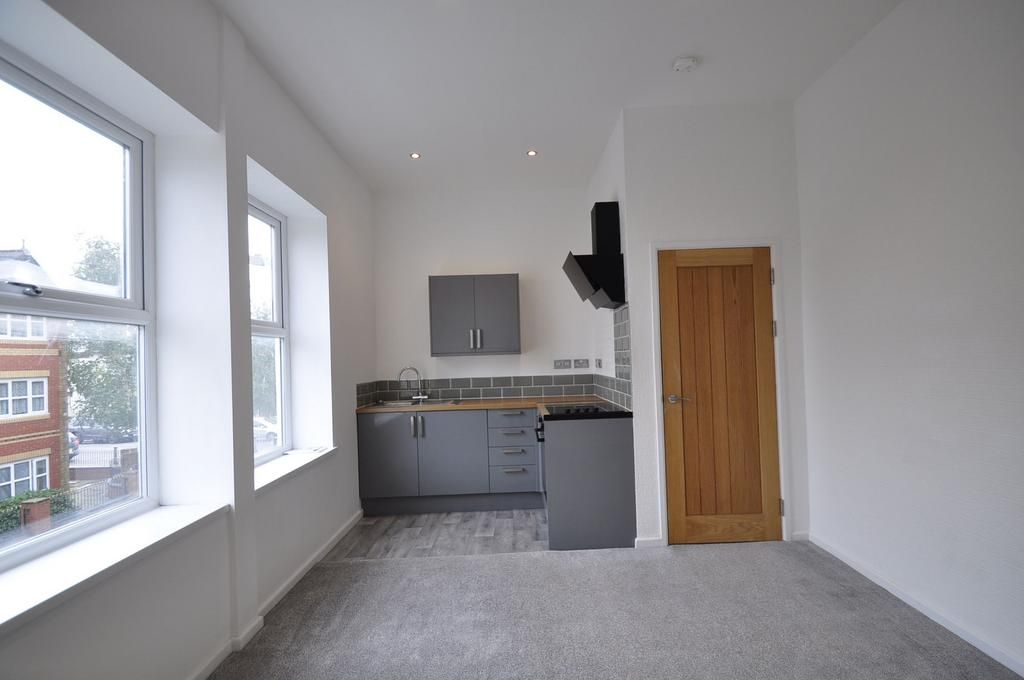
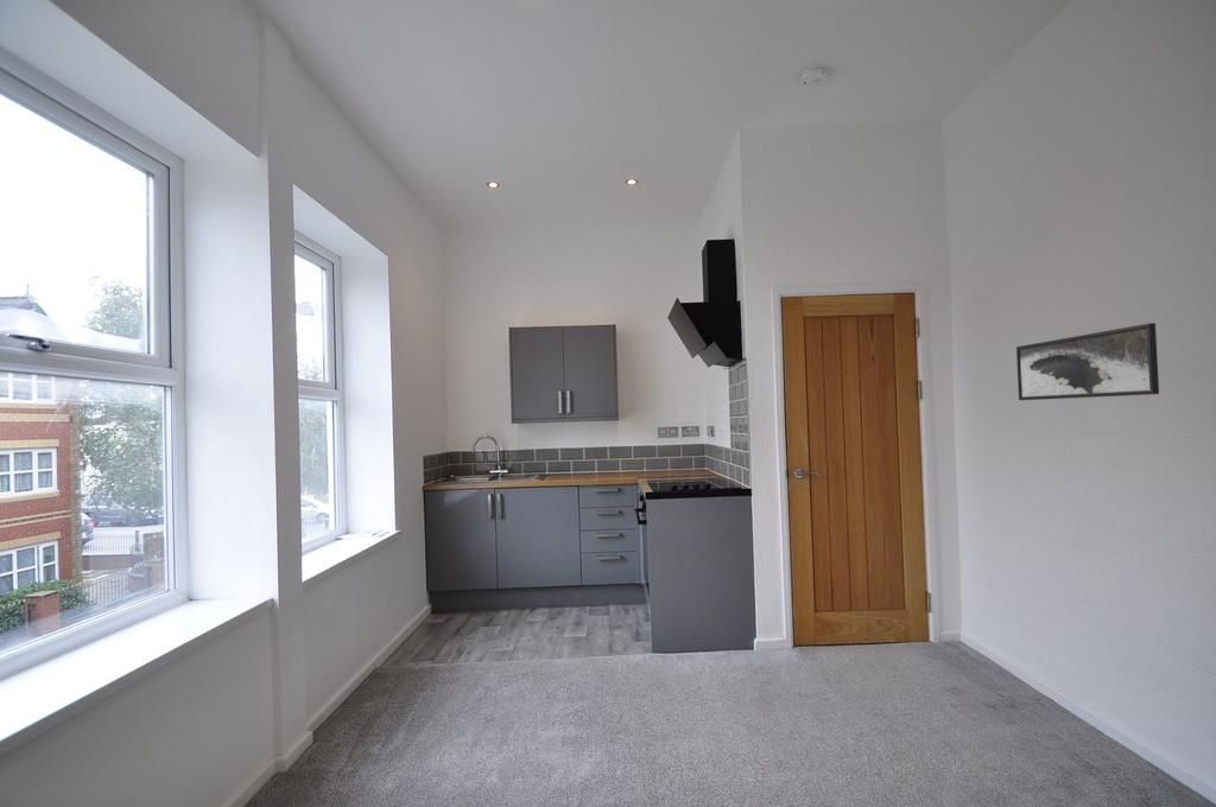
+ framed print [1015,322,1160,401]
